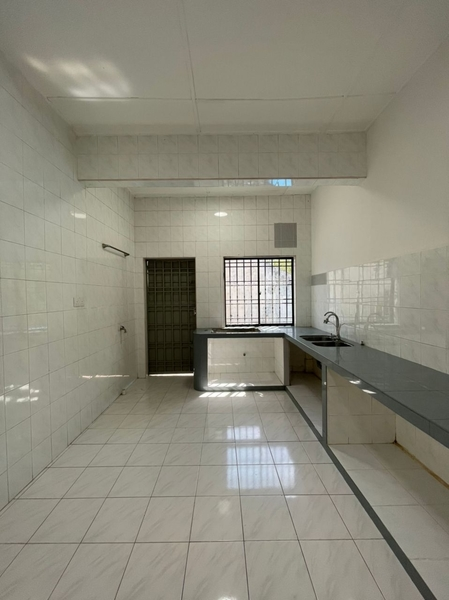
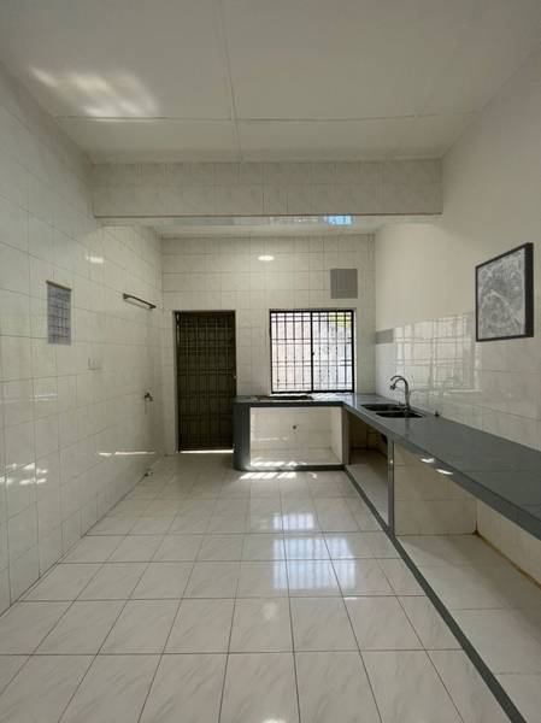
+ wall art [474,241,535,343]
+ calendar [45,271,73,347]
